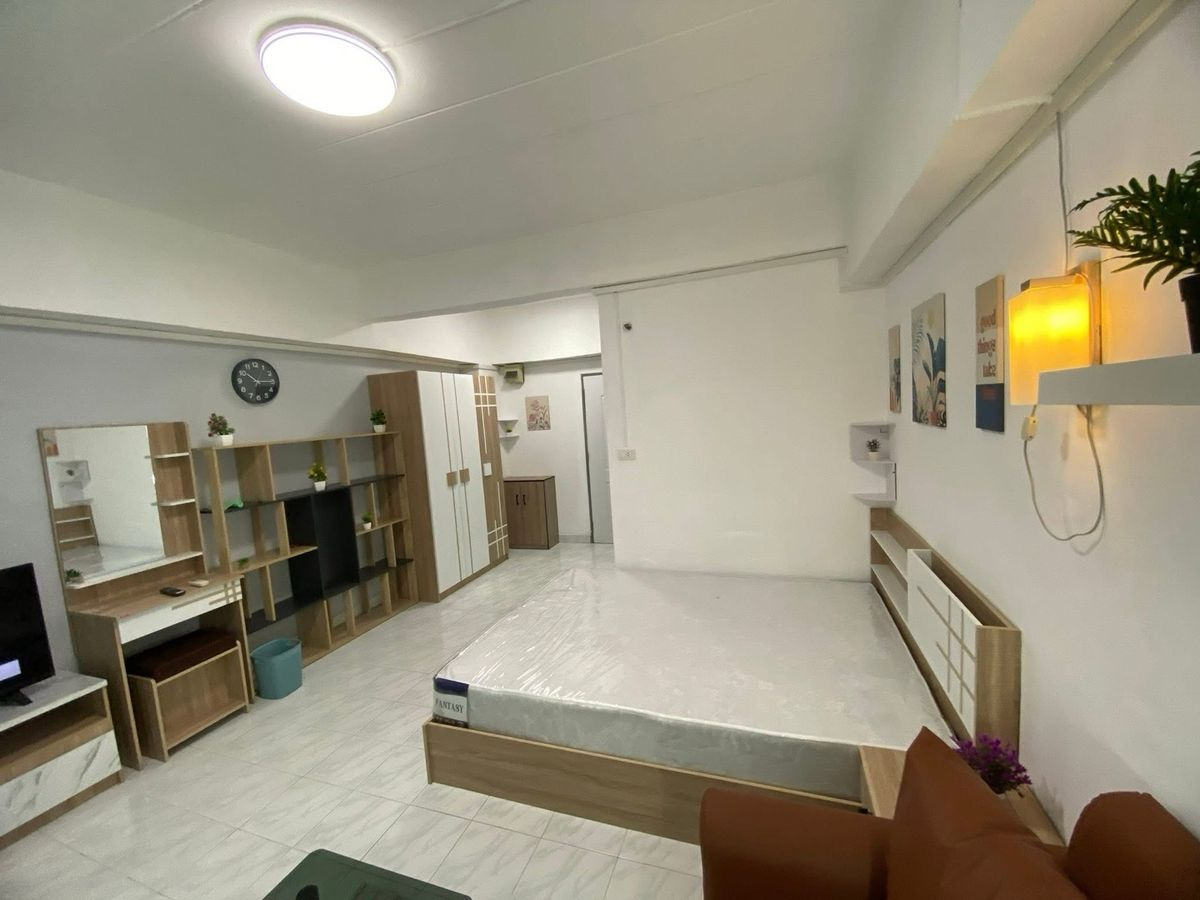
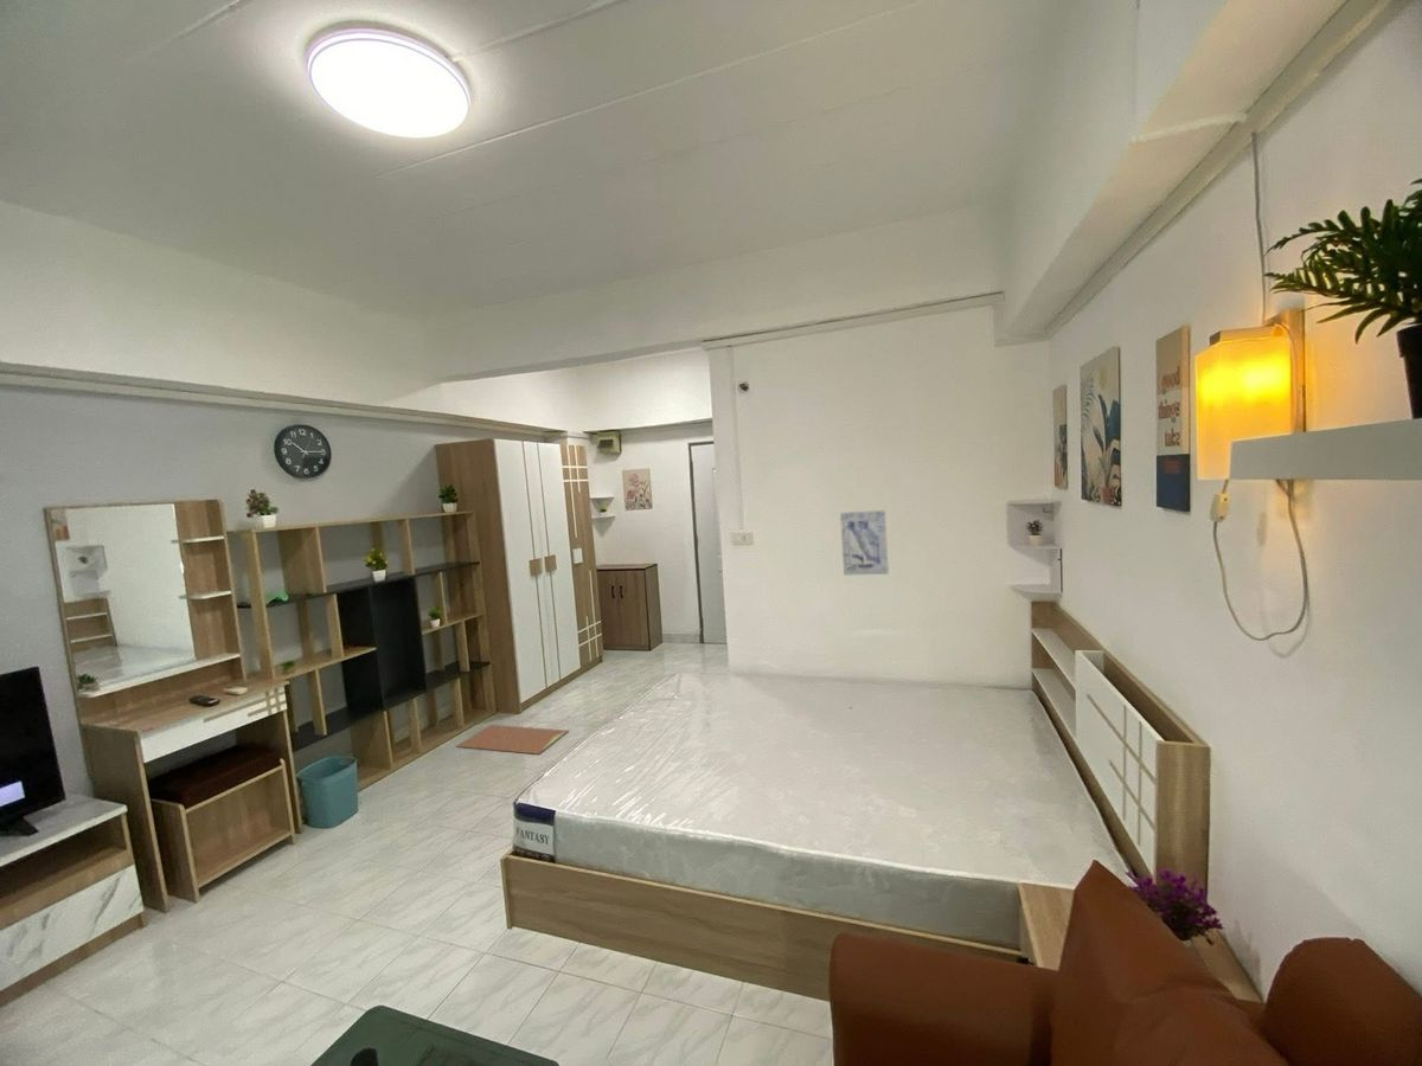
+ wall art [839,509,890,576]
+ bath mat [455,724,570,756]
